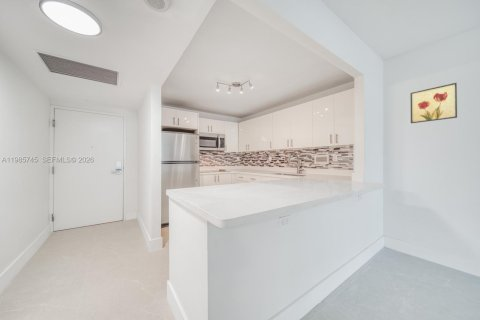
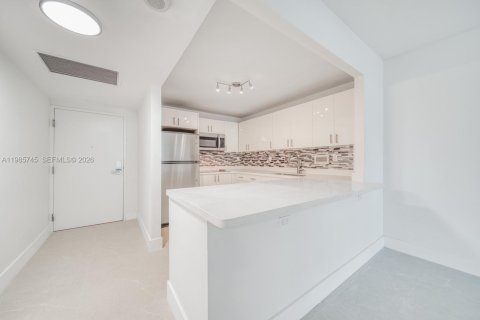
- wall art [409,82,458,124]
